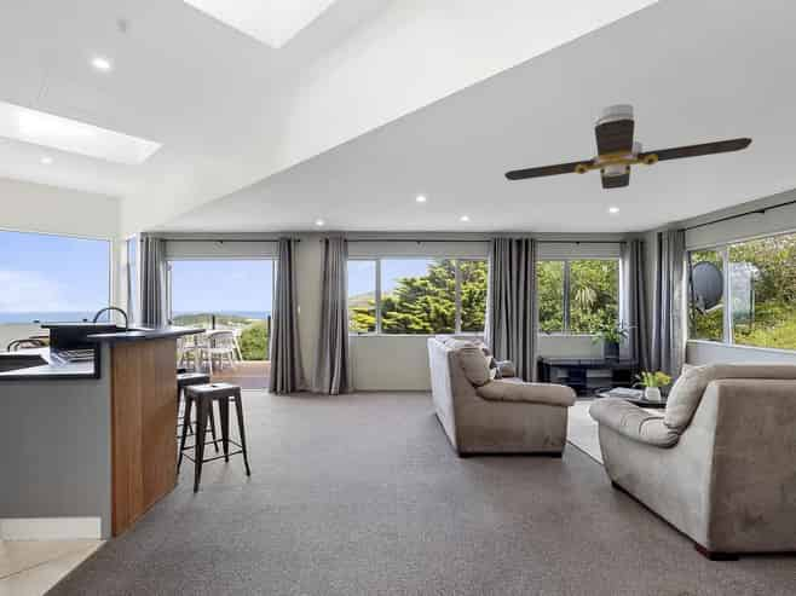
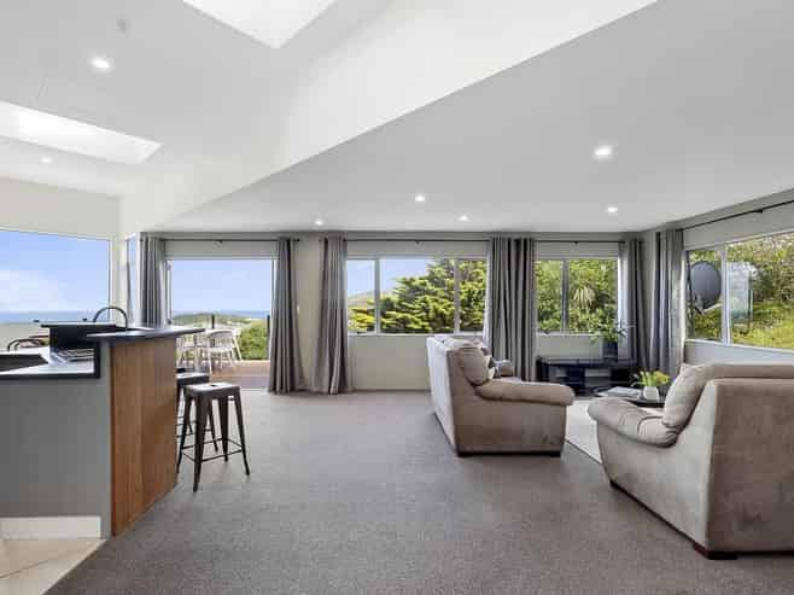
- ceiling fan [503,103,754,190]
